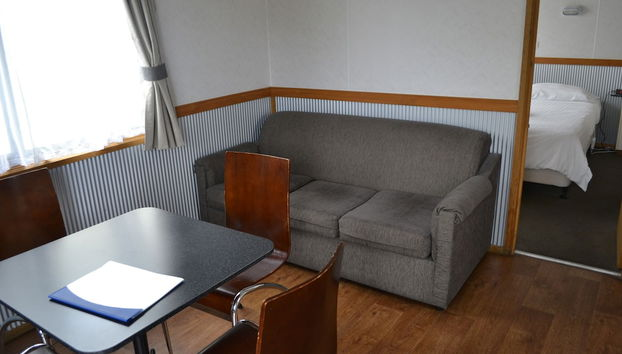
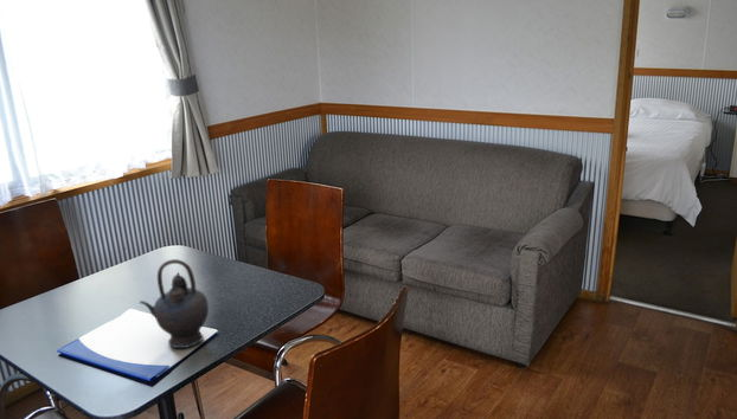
+ teapot [139,258,210,349]
